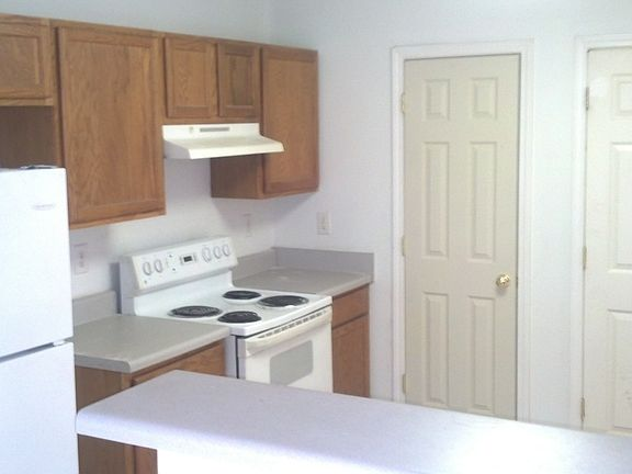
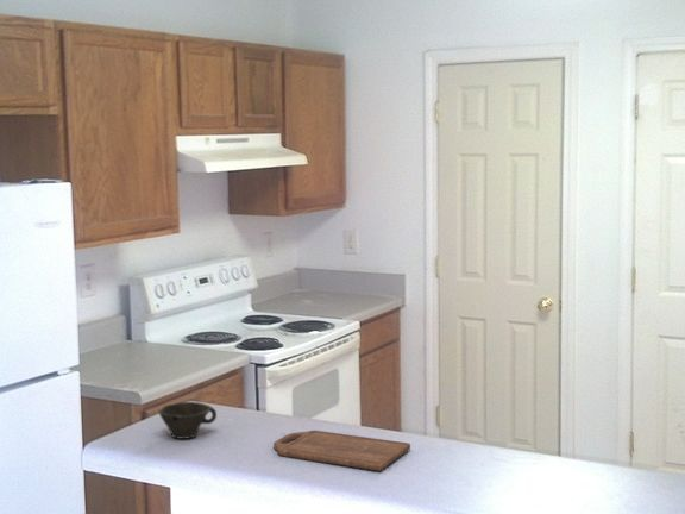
+ cutting board [272,430,411,472]
+ cup [157,401,218,440]
